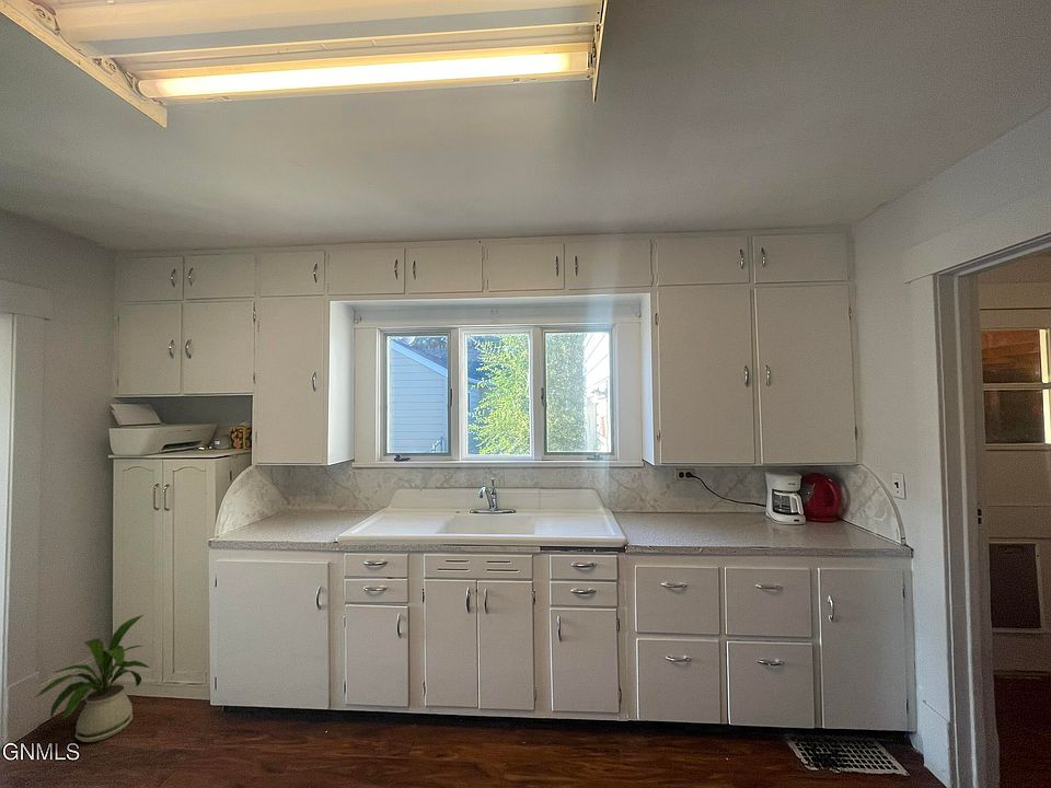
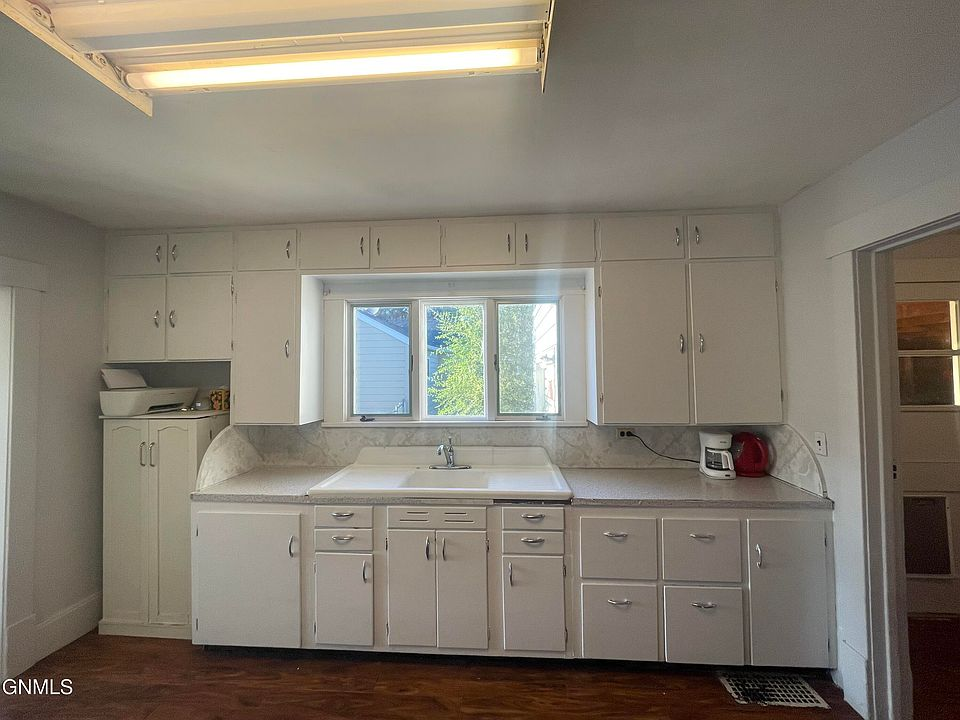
- house plant [32,614,150,743]
